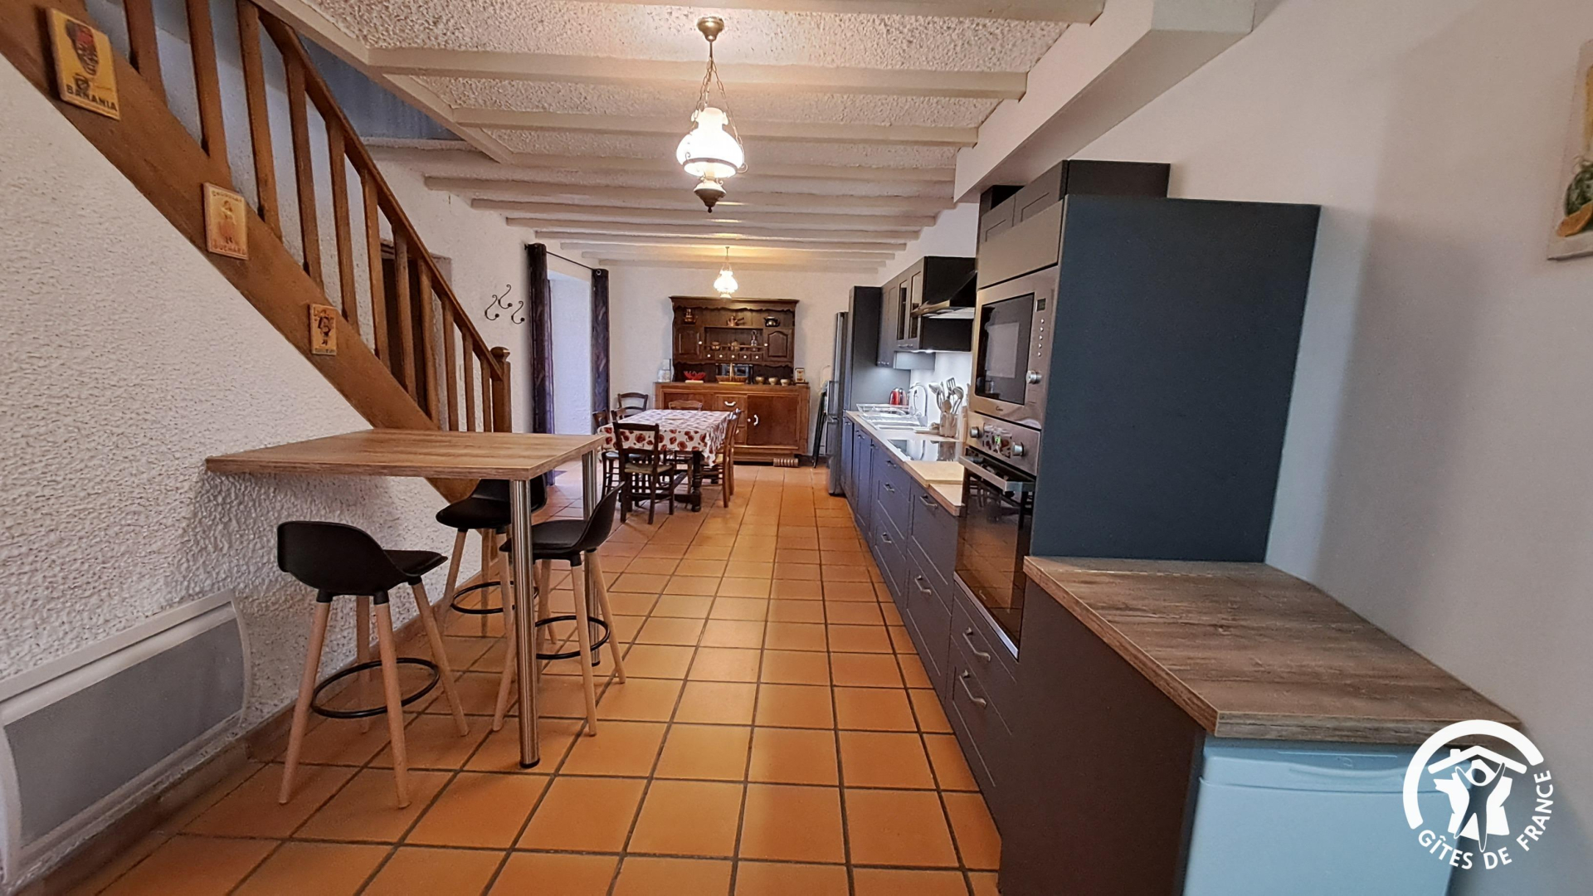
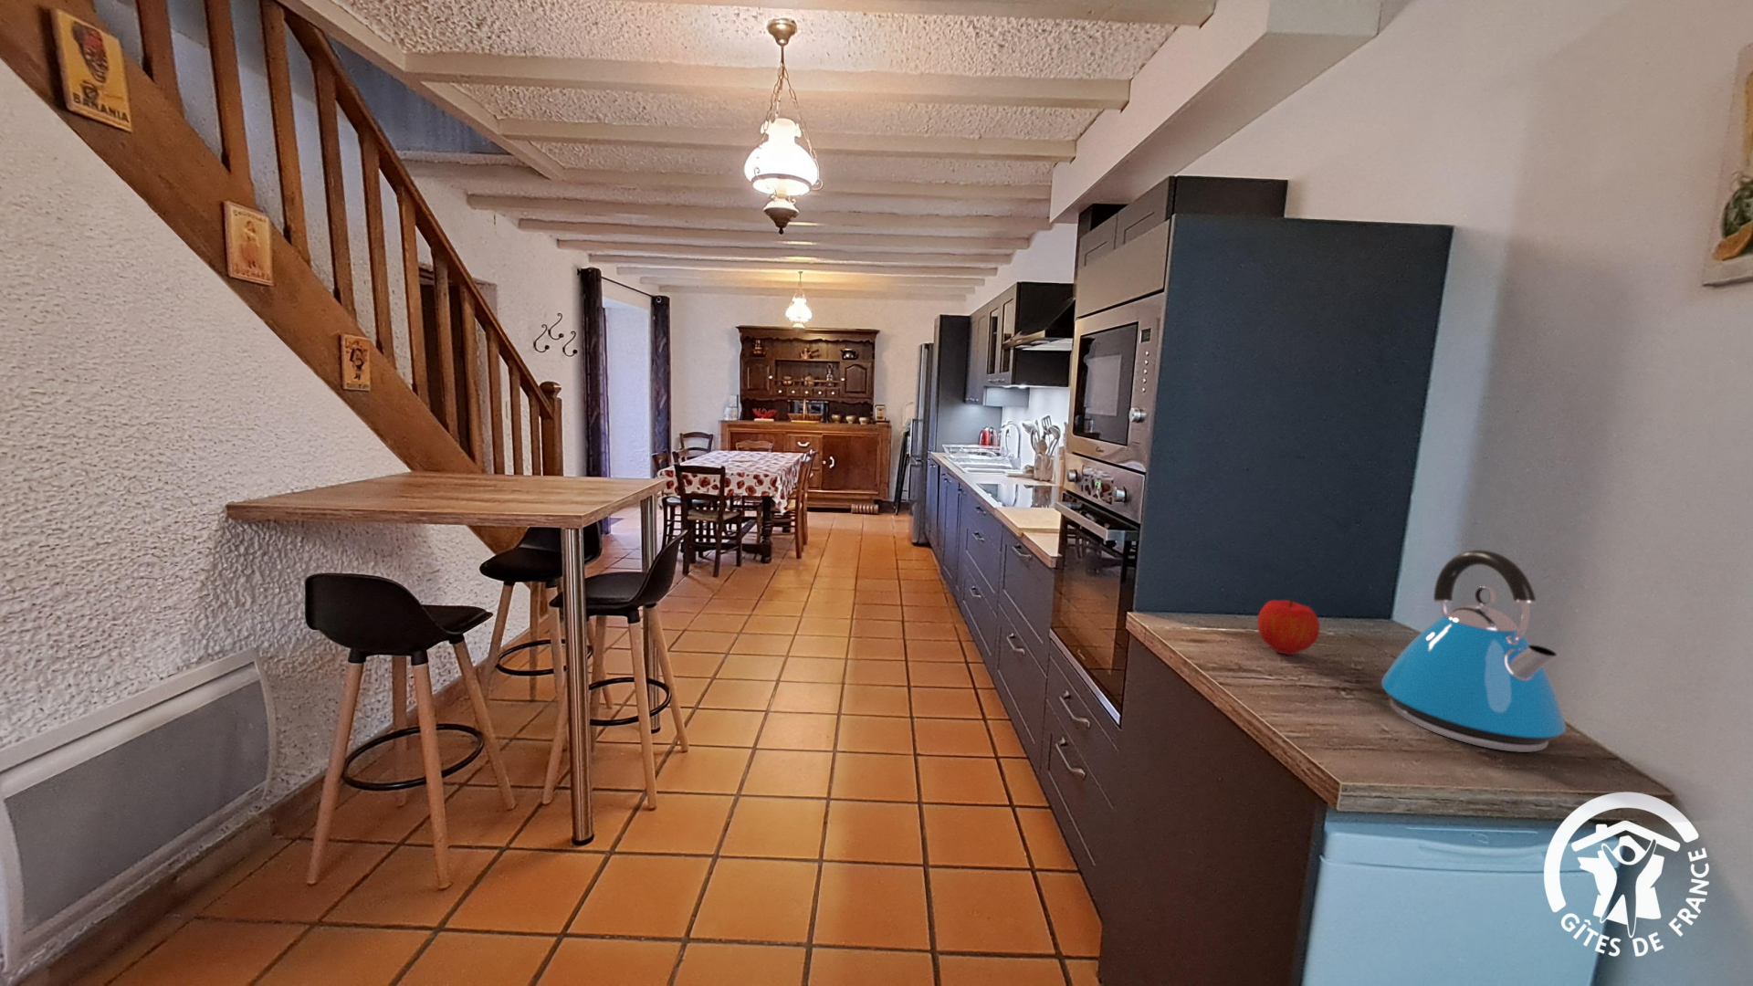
+ kettle [1381,549,1566,754]
+ fruit [1256,597,1321,655]
